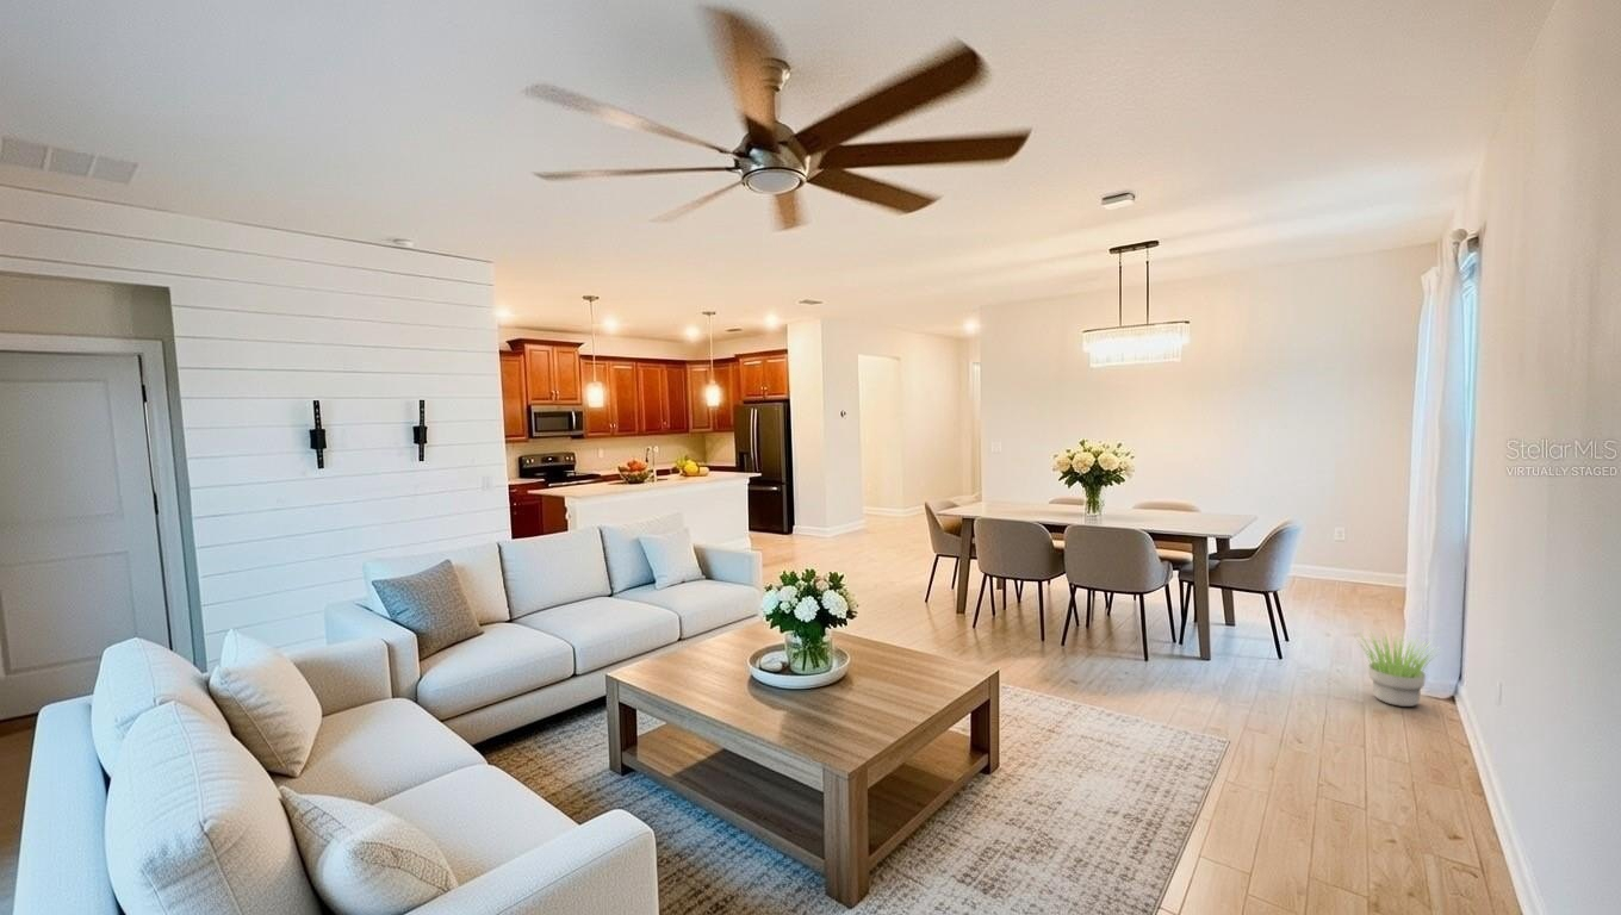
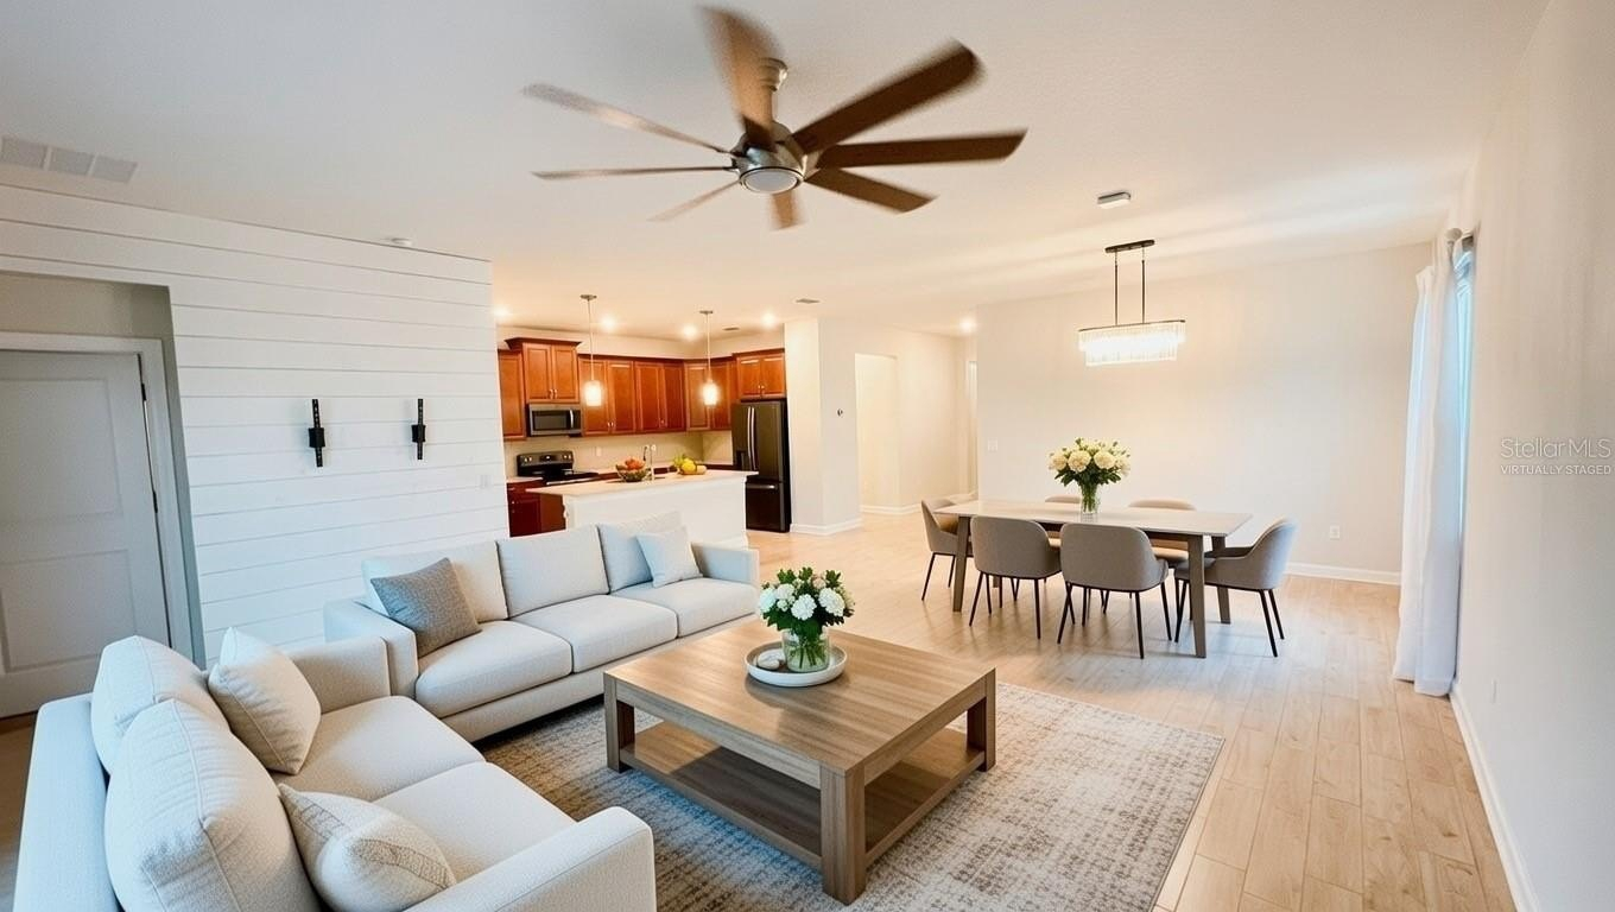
- potted plant [1352,630,1442,708]
